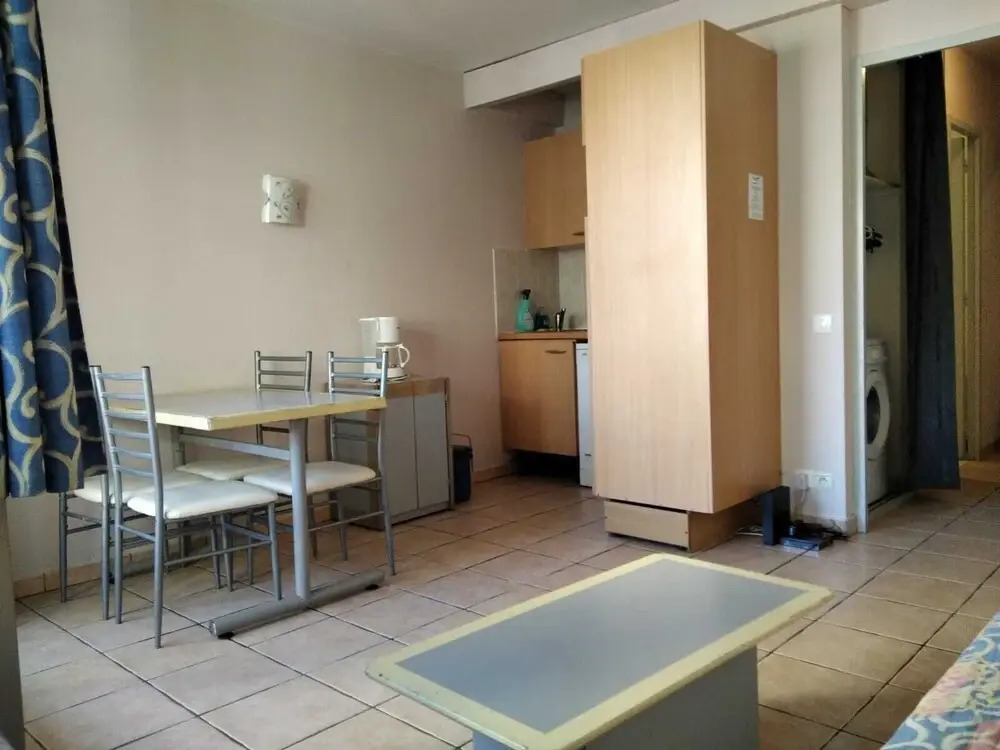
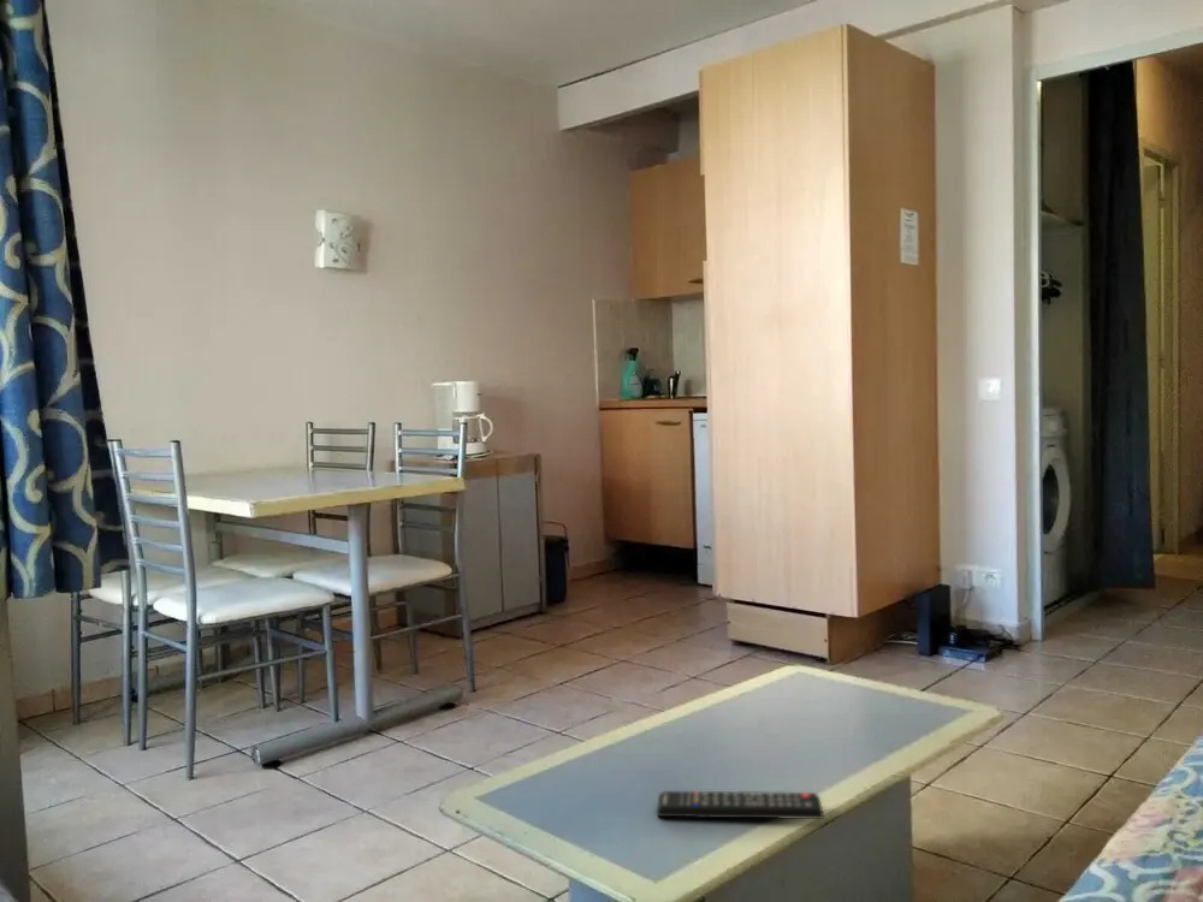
+ remote control [656,790,825,820]
